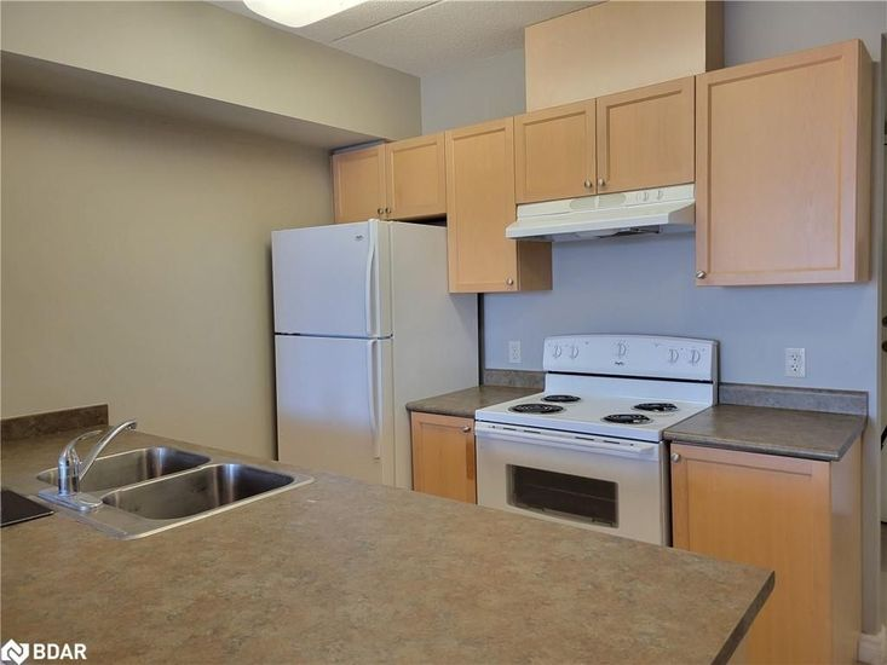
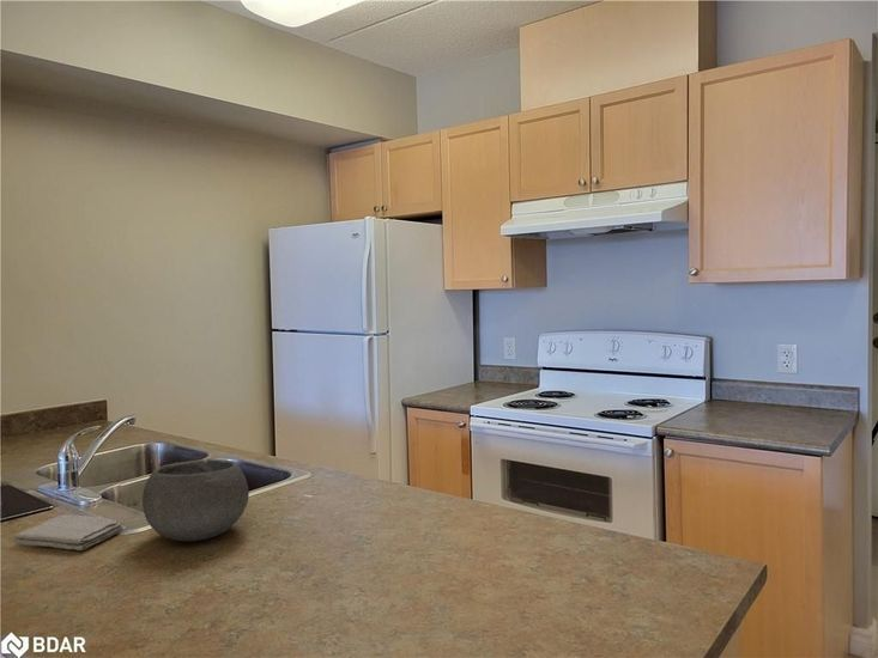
+ bowl [141,458,250,542]
+ washcloth [12,513,123,552]
